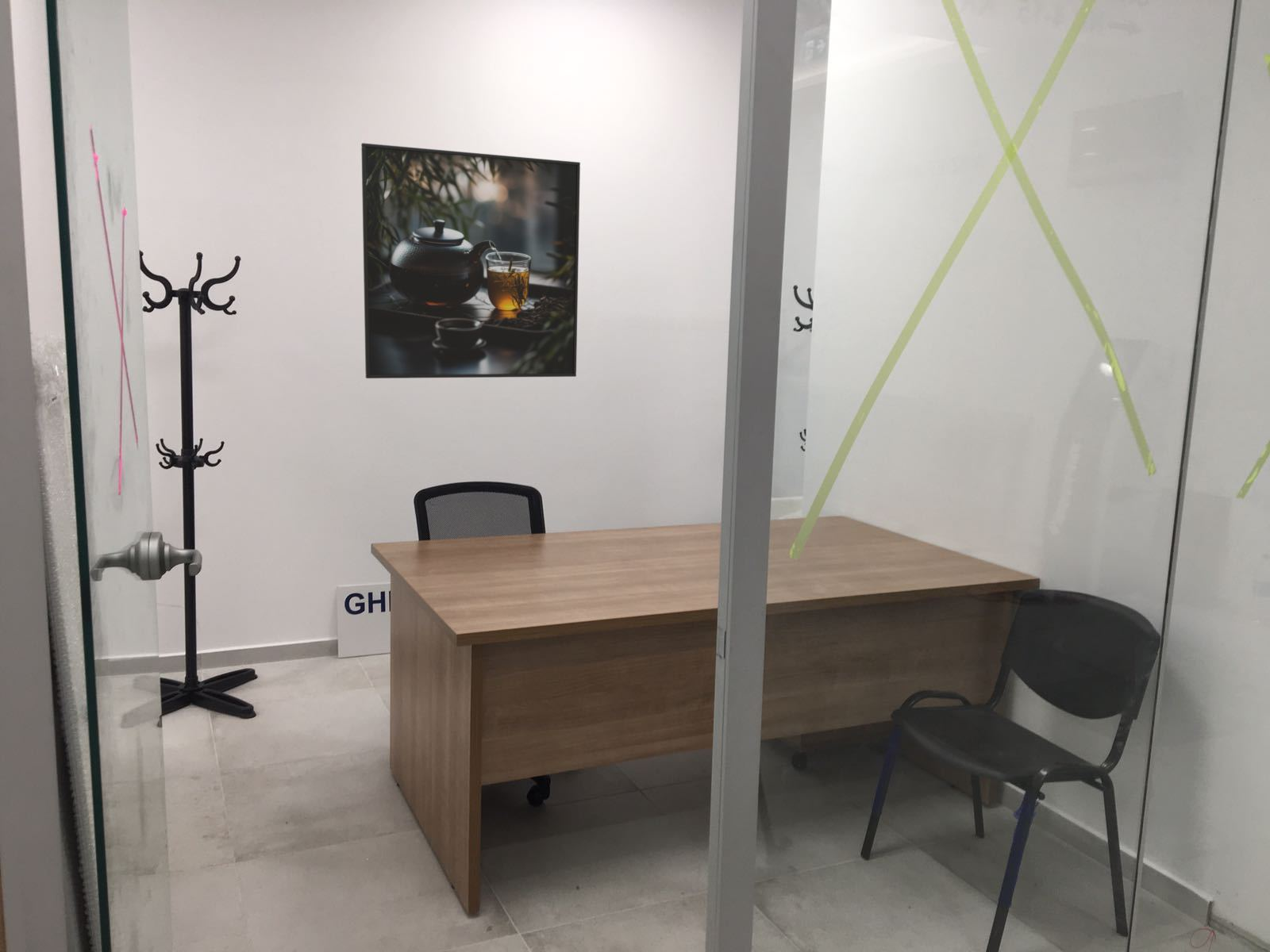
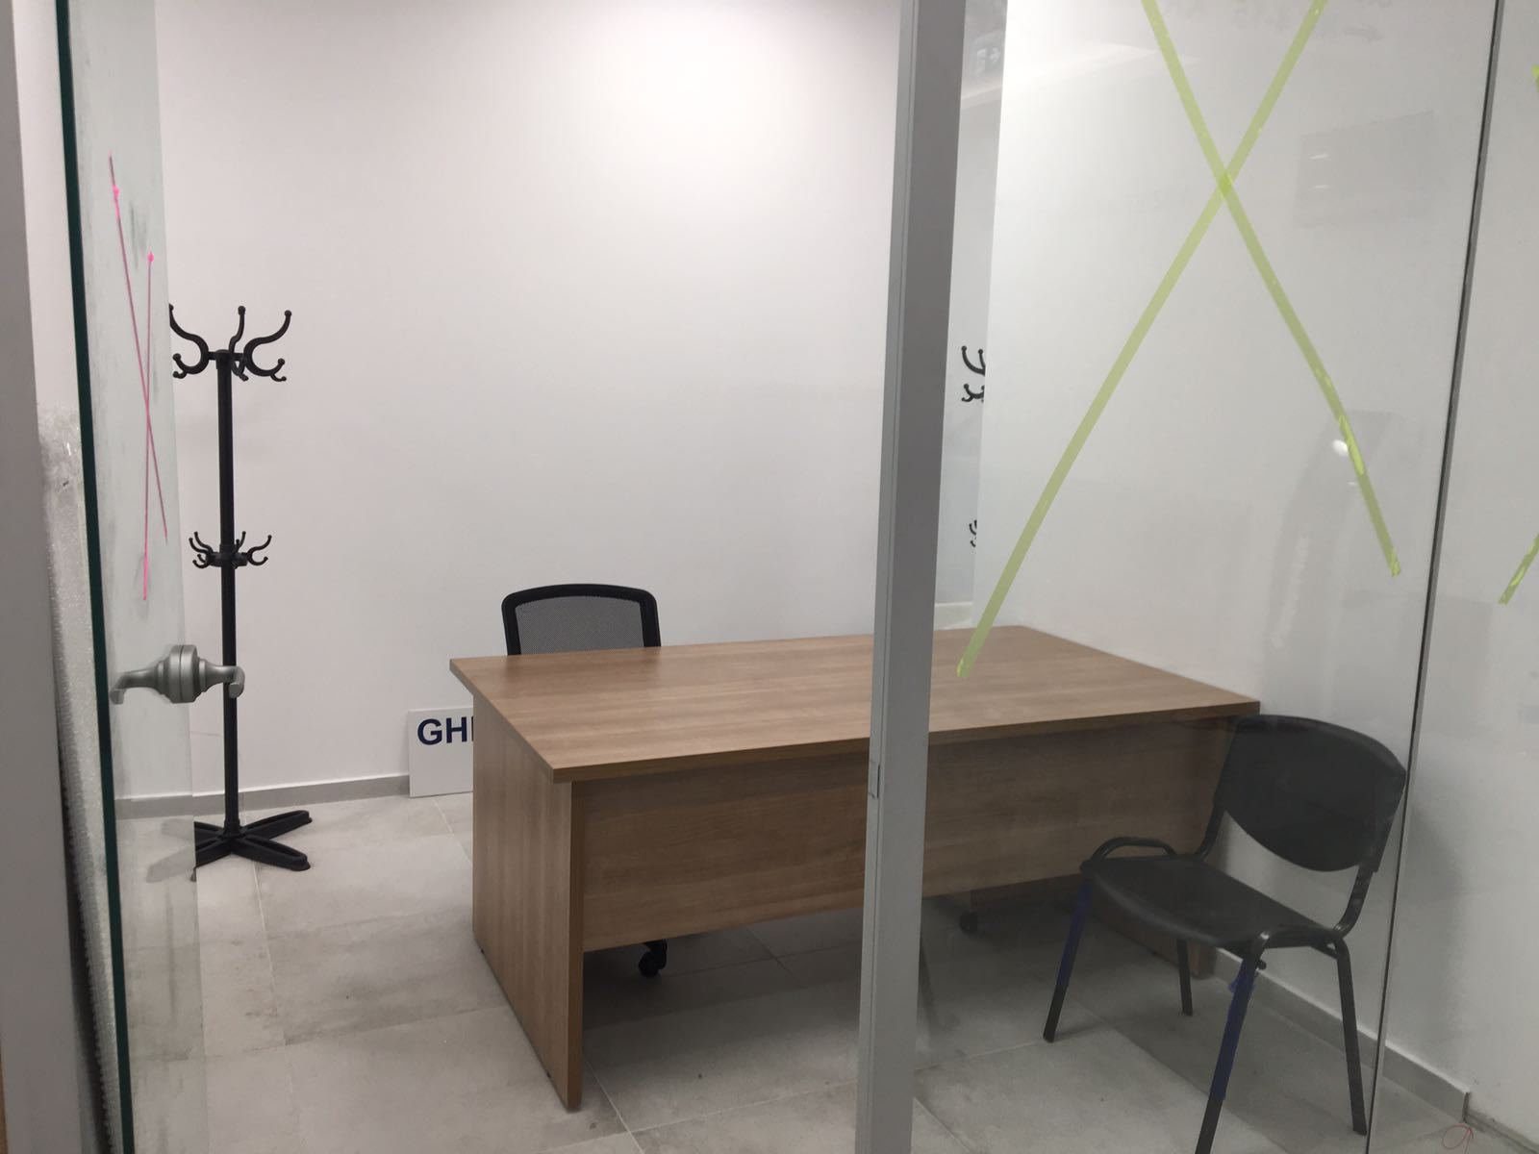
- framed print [360,142,581,379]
